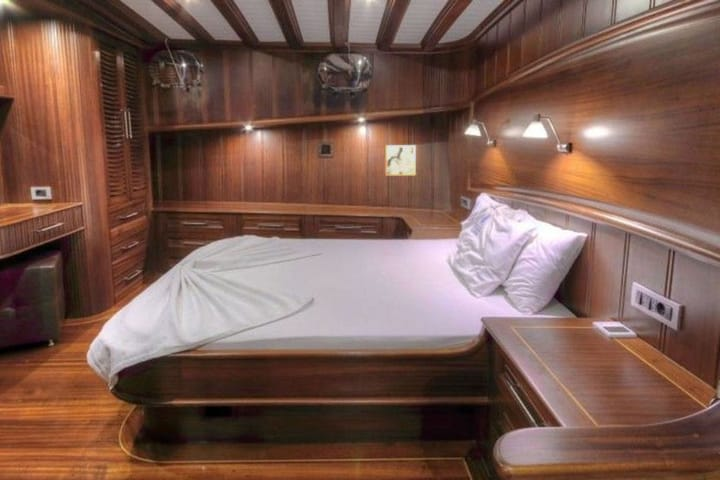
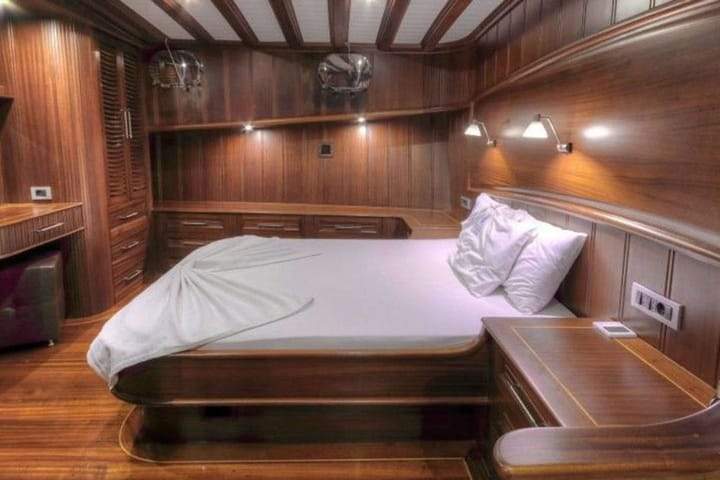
- wall art [385,144,417,176]
